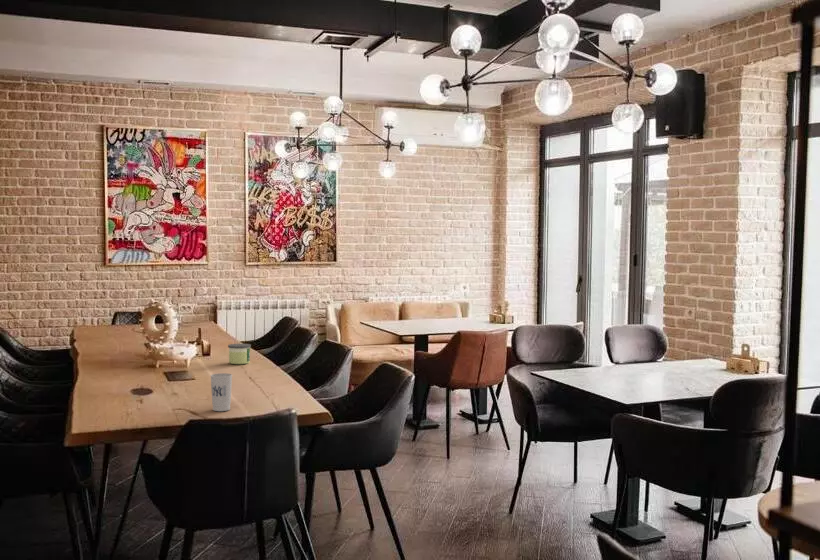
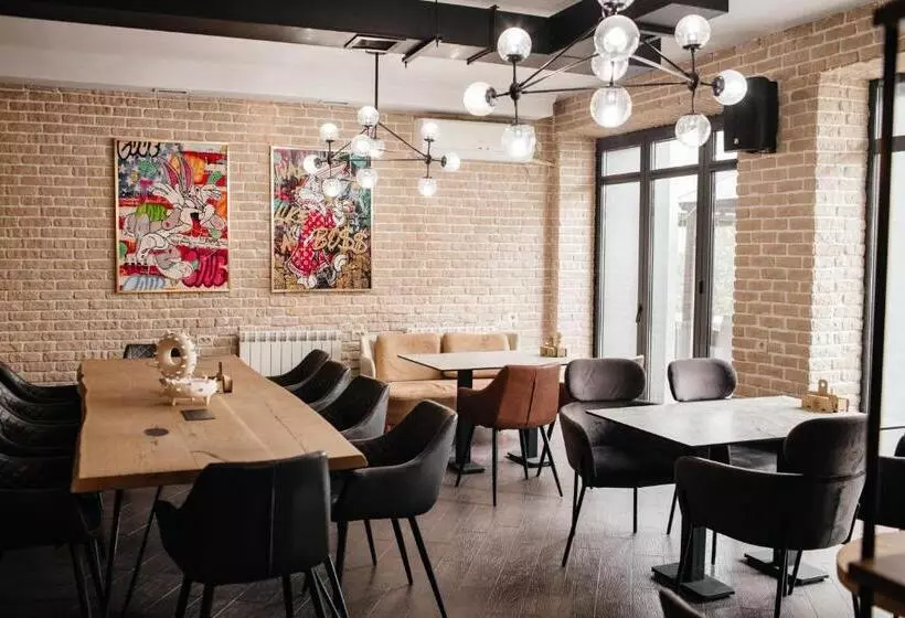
- candle [227,343,252,365]
- cup [210,372,233,412]
